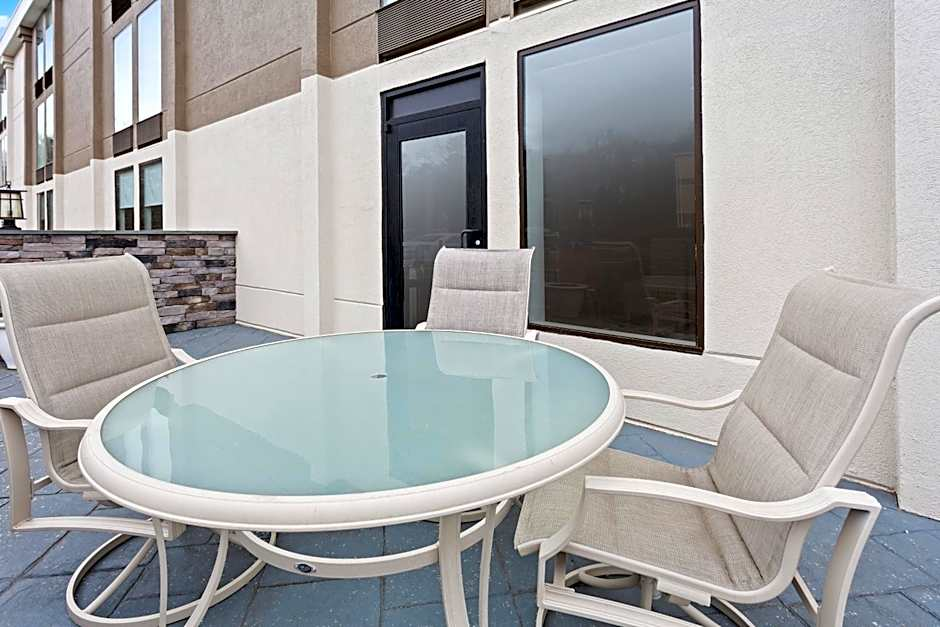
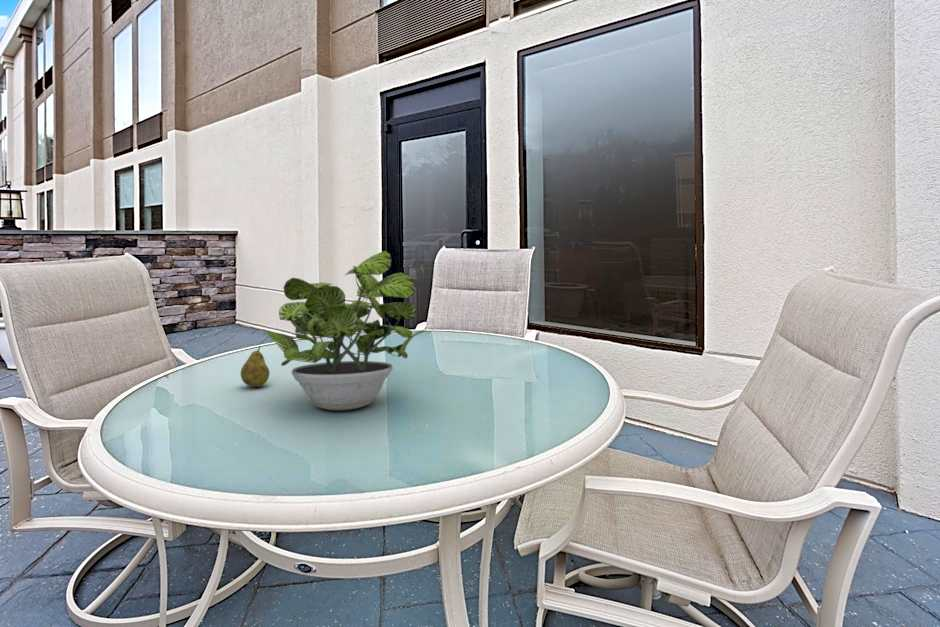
+ fruit [240,346,271,388]
+ potted plant [266,250,426,411]
